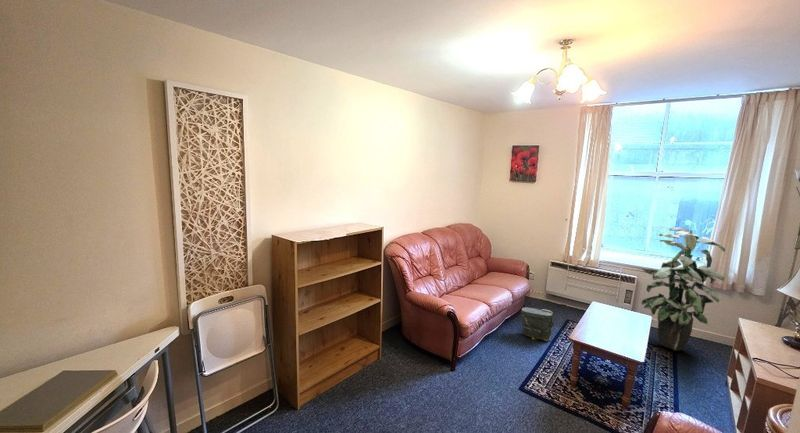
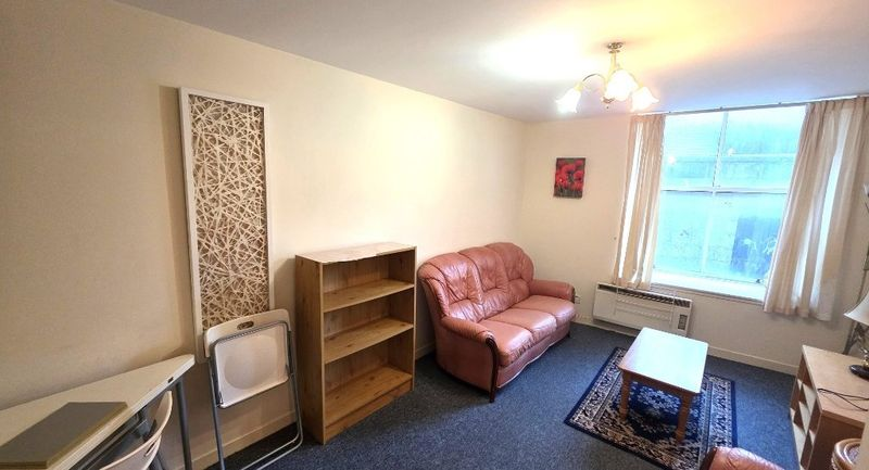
- bag [520,306,555,342]
- indoor plant [641,227,726,352]
